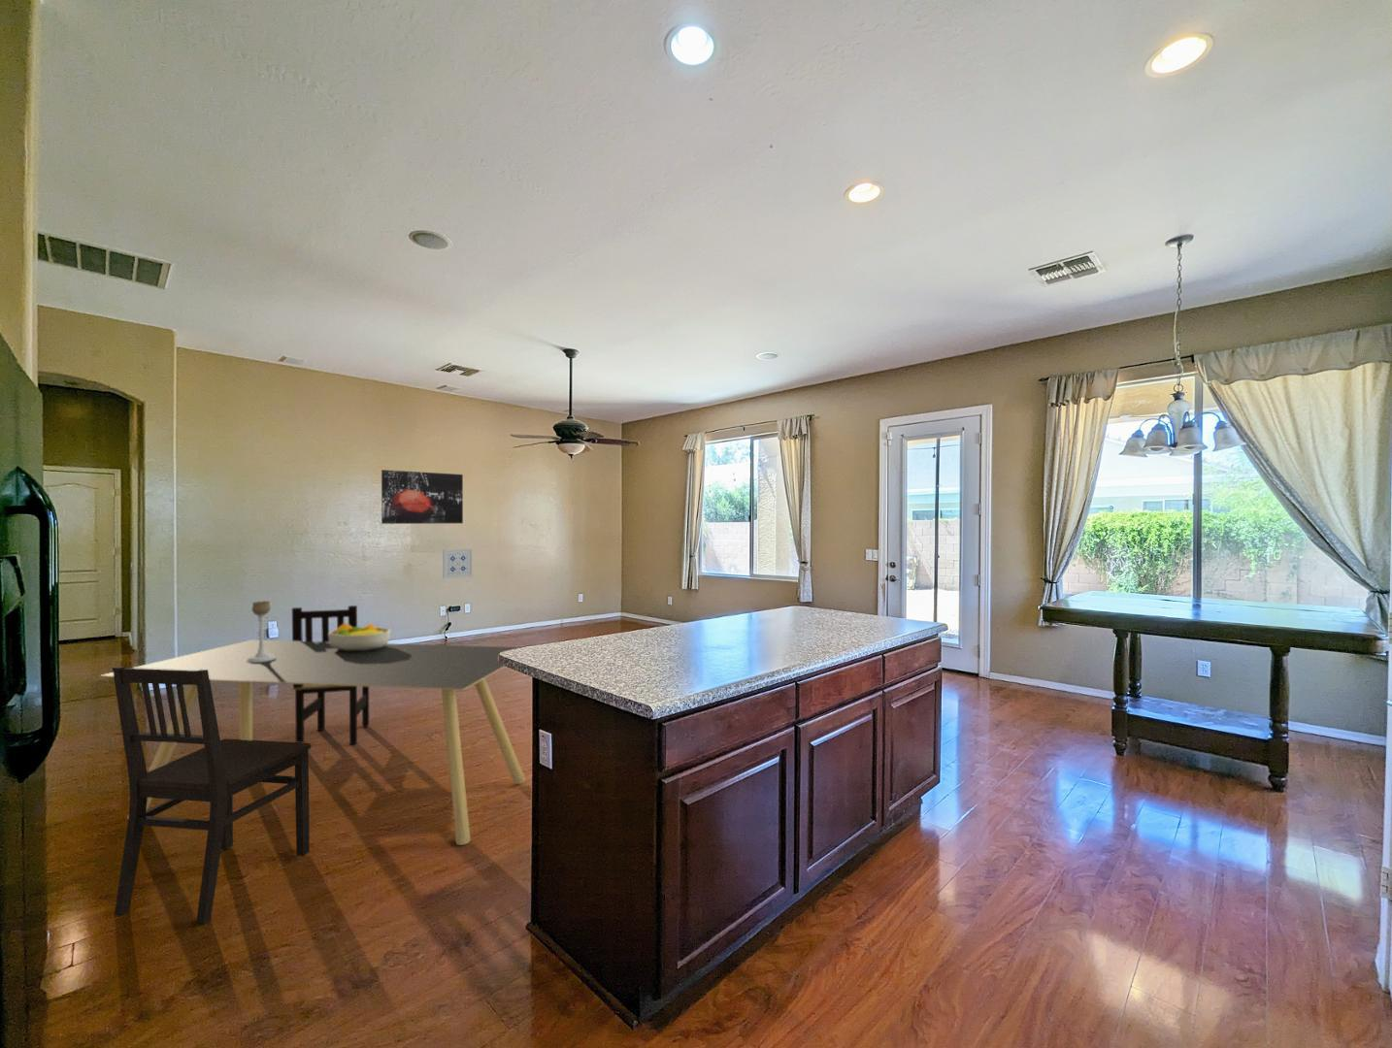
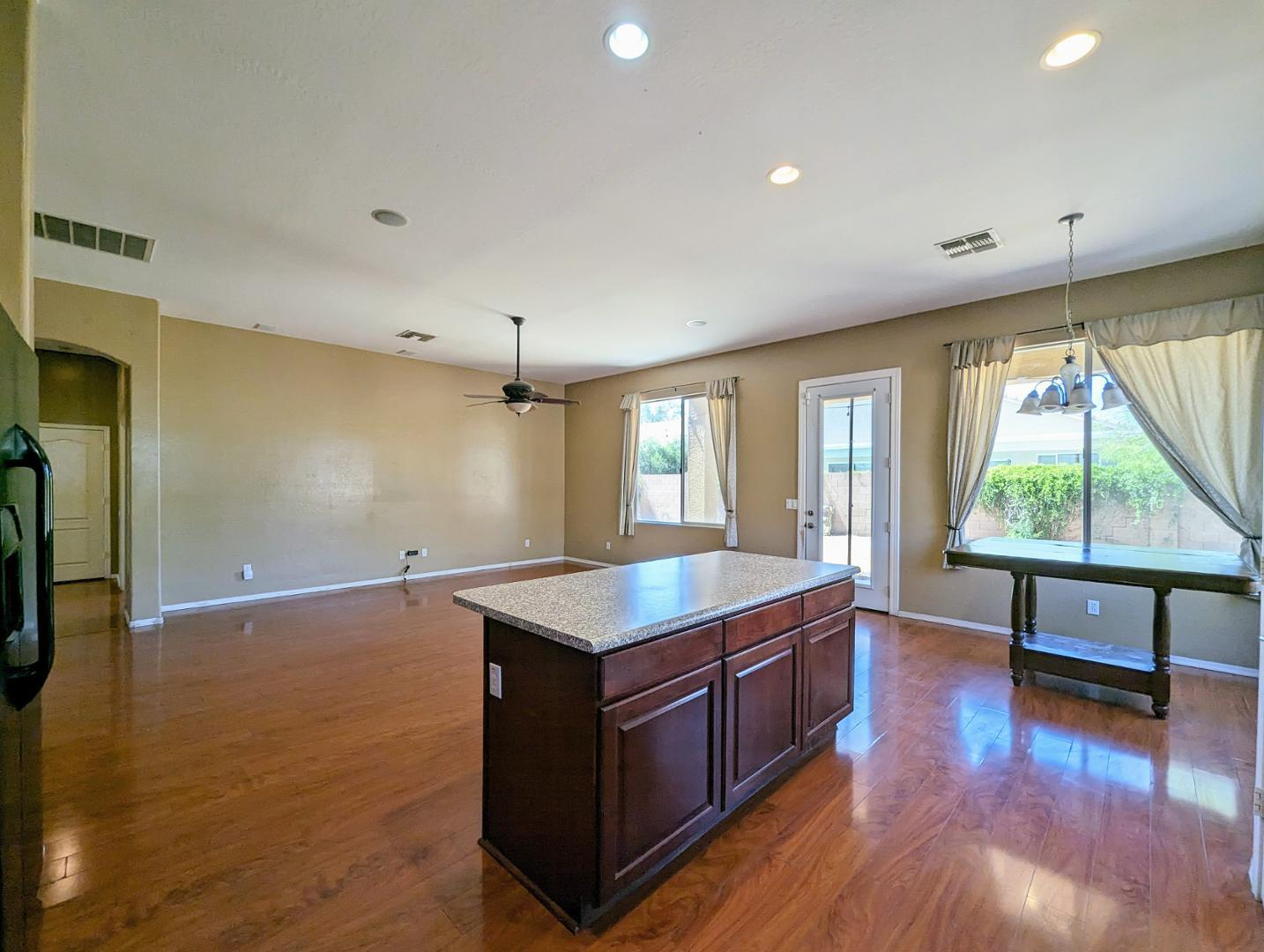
- wall art [381,469,464,525]
- candle holder [247,600,275,663]
- dining chair [111,666,312,926]
- fruit bowl [328,622,392,651]
- dining chair [291,604,370,746]
- dining table [99,640,526,847]
- wall art [442,547,474,579]
